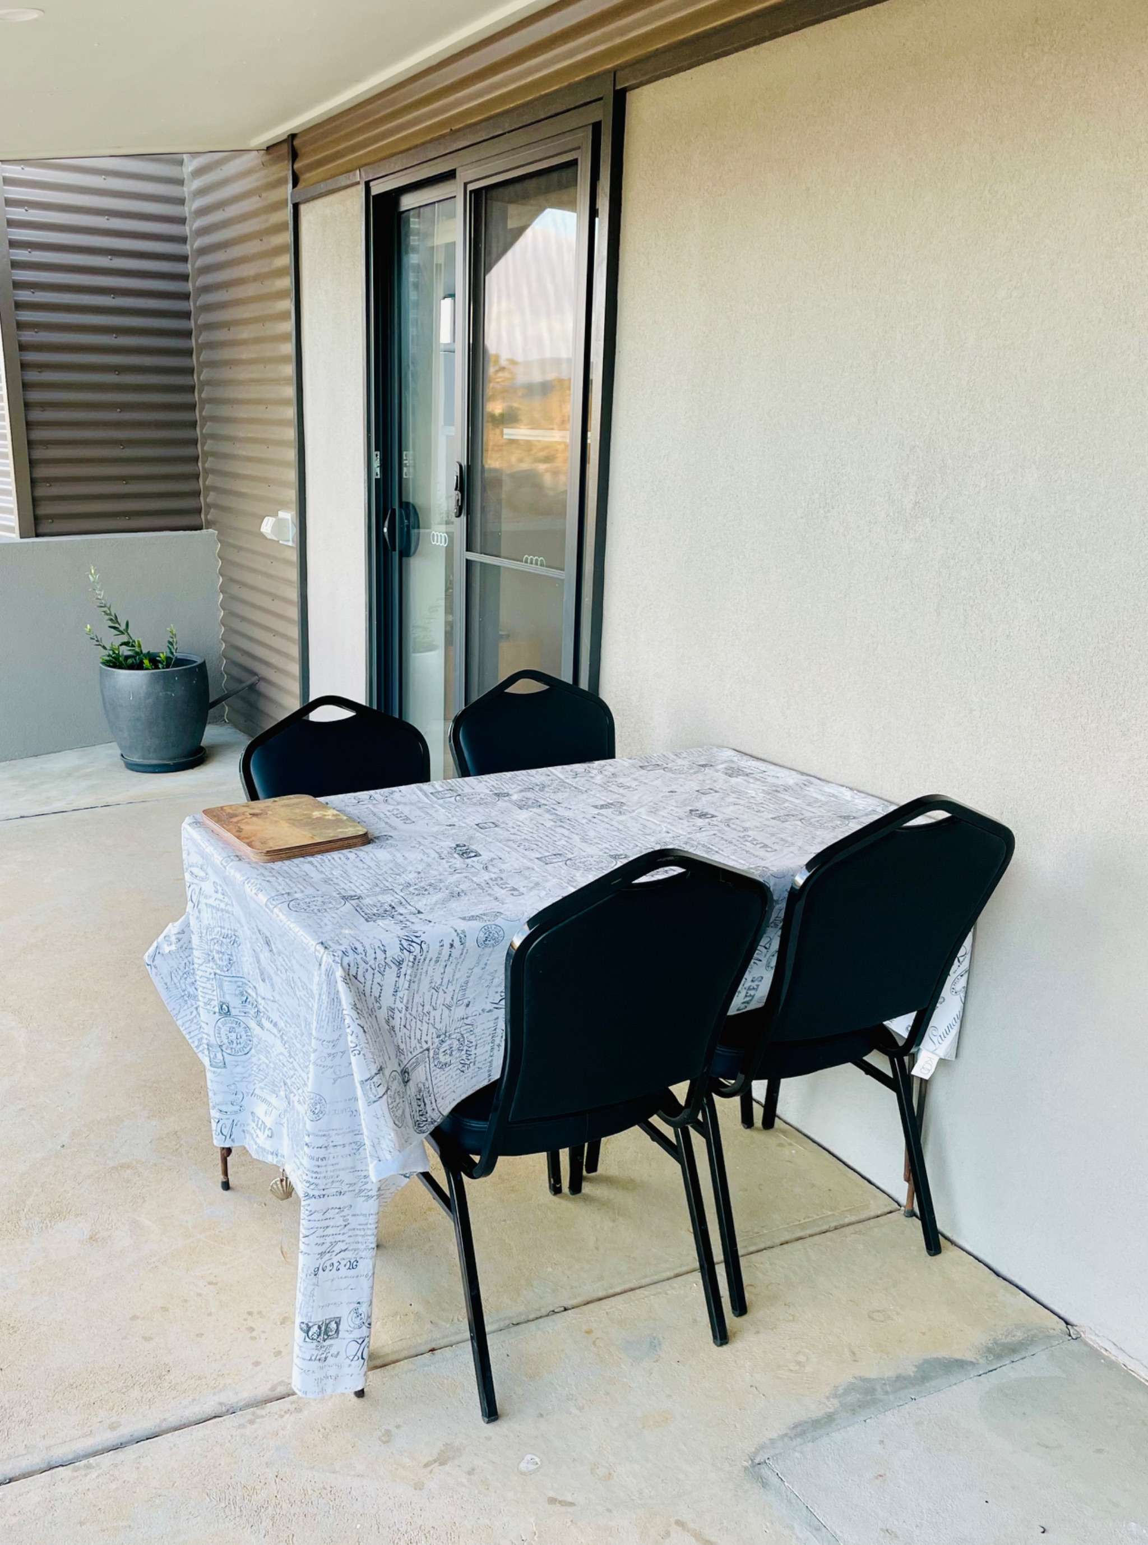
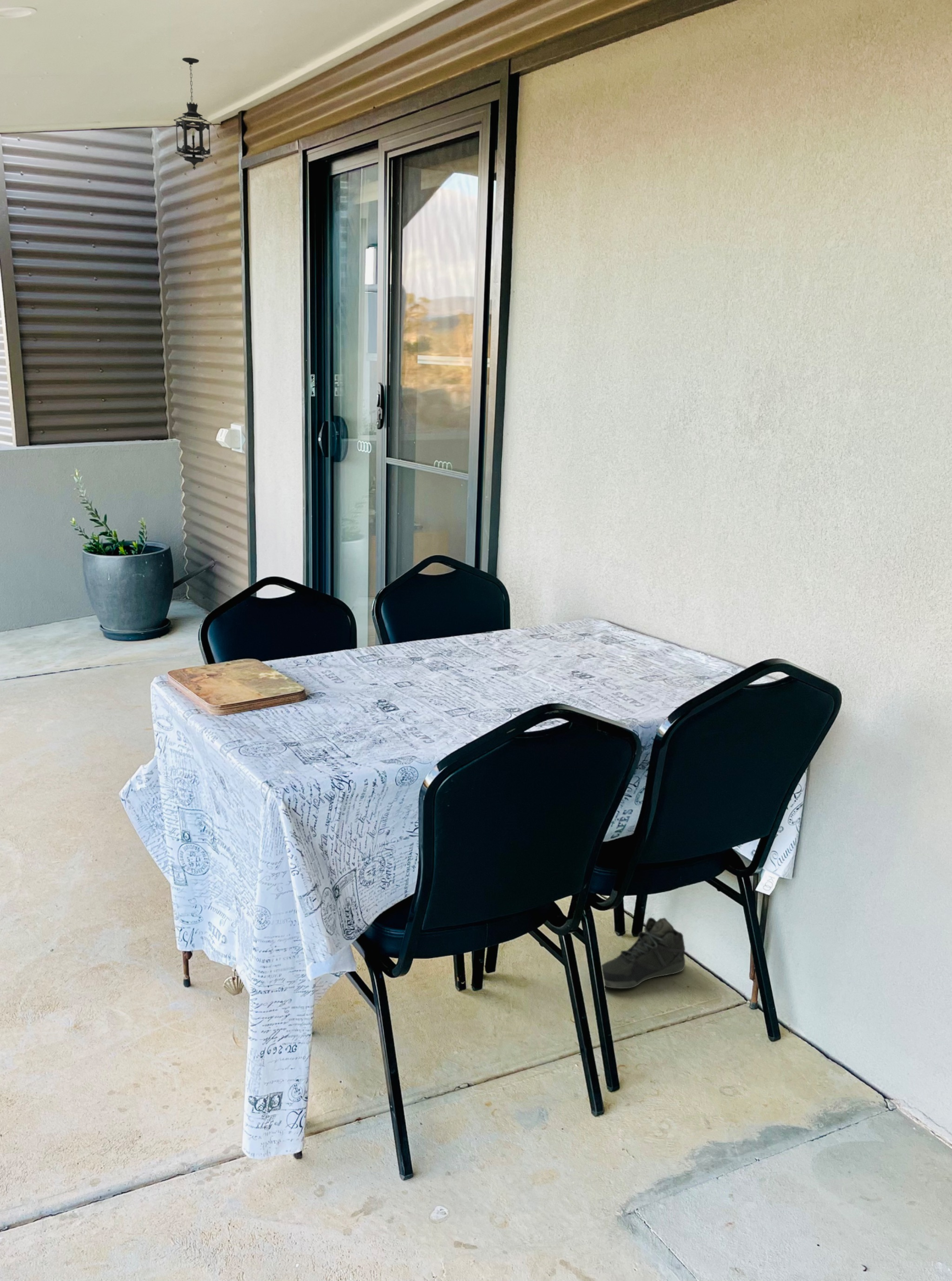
+ hanging lantern [173,57,213,170]
+ sneaker [601,917,686,989]
